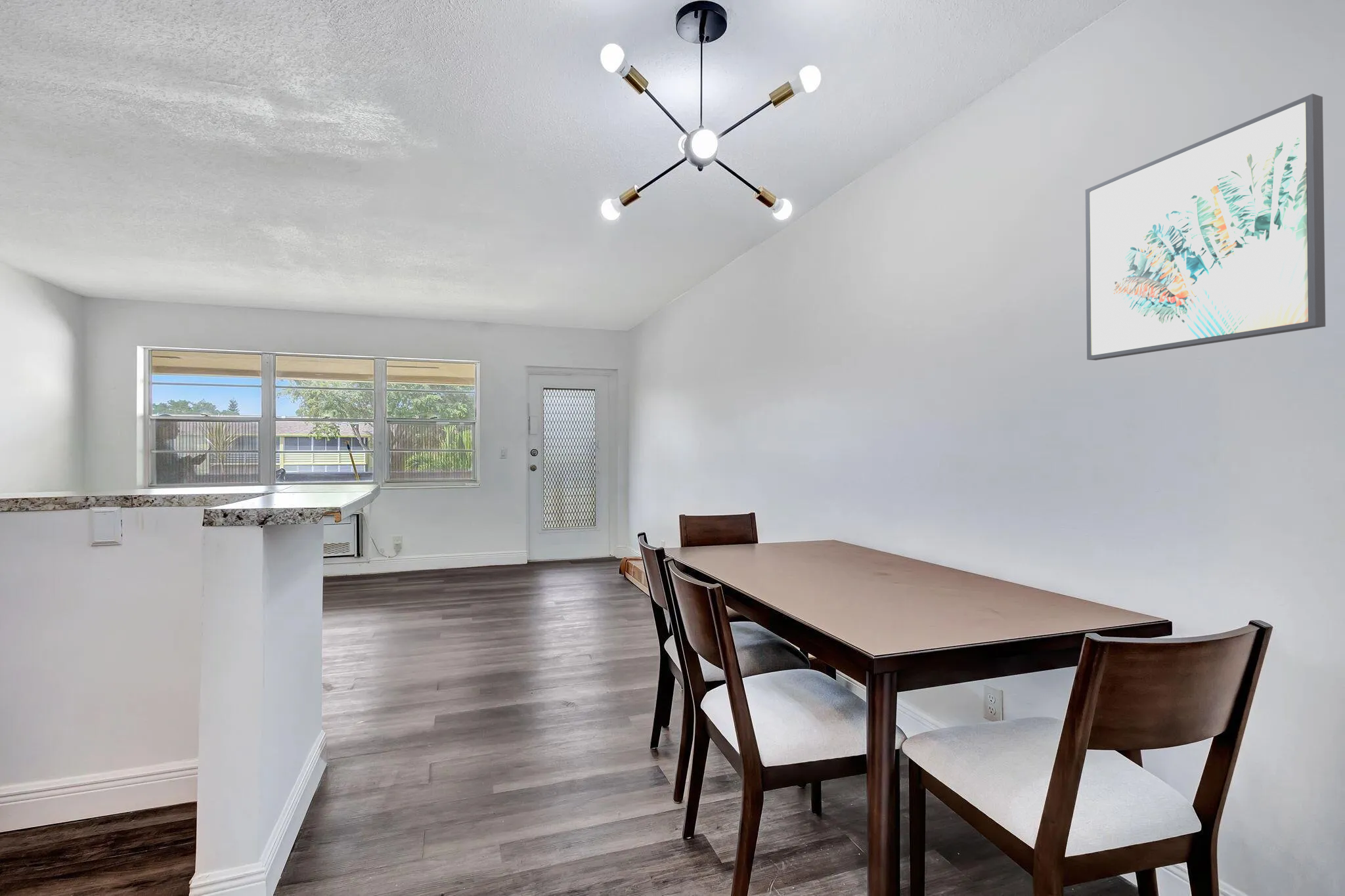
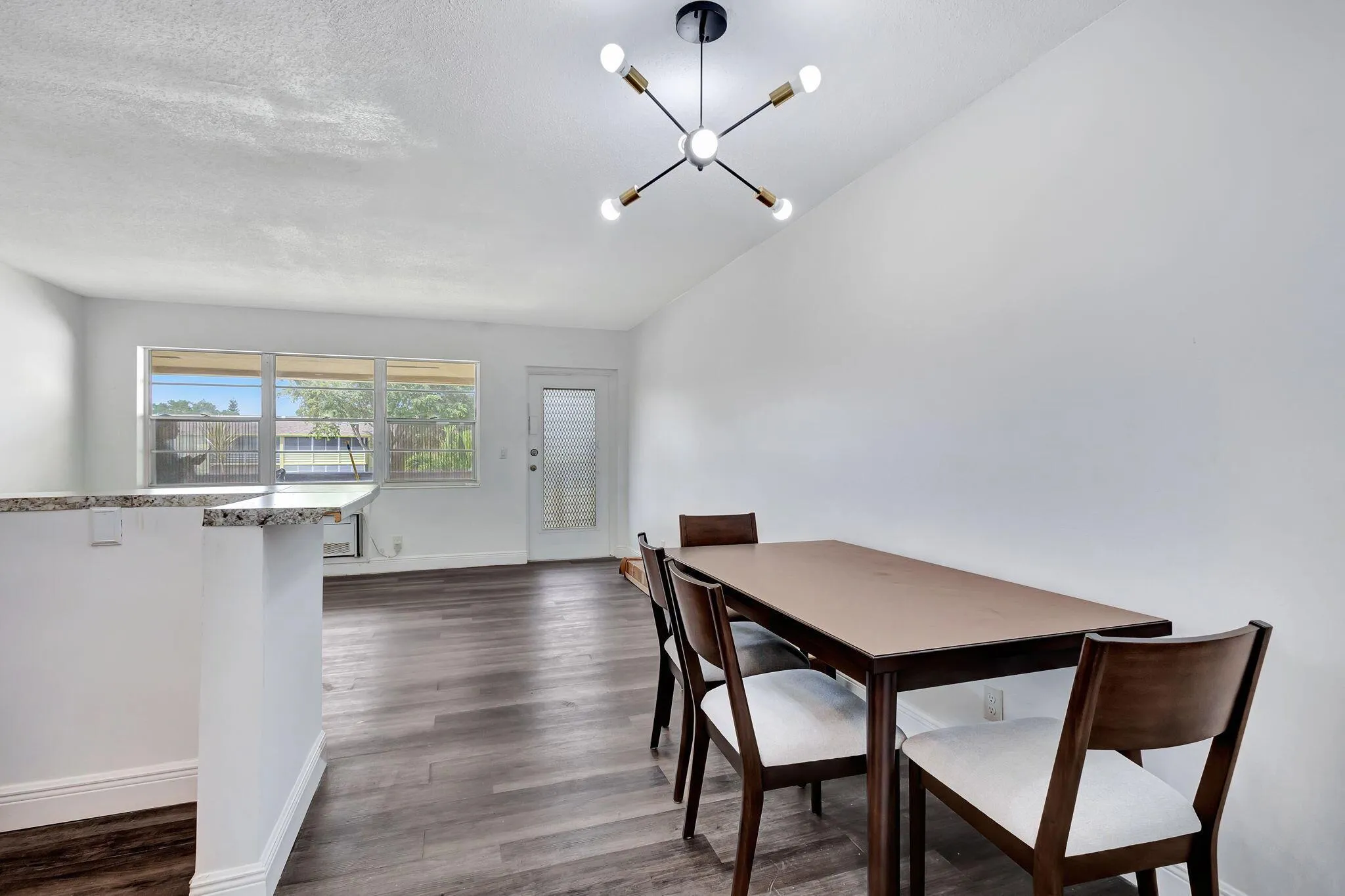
- wall art [1085,93,1326,361]
